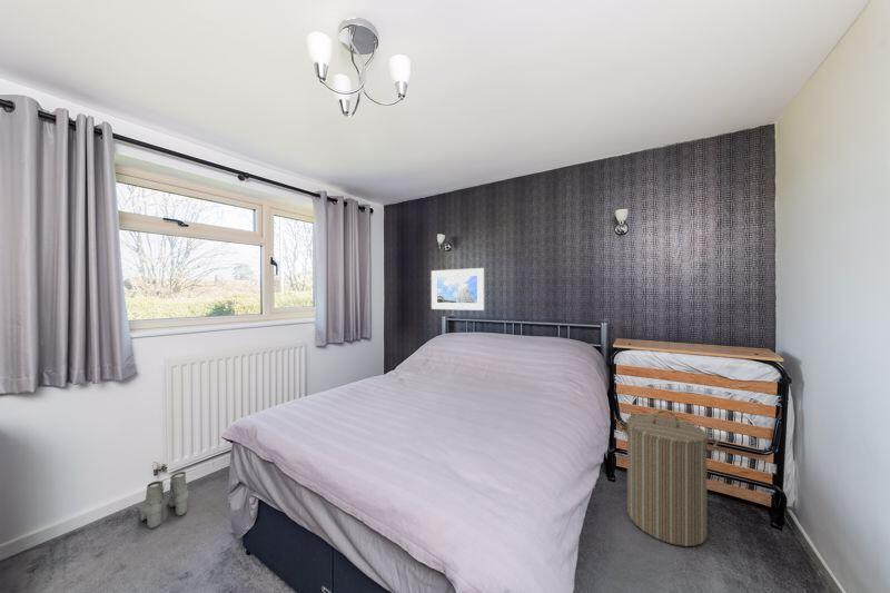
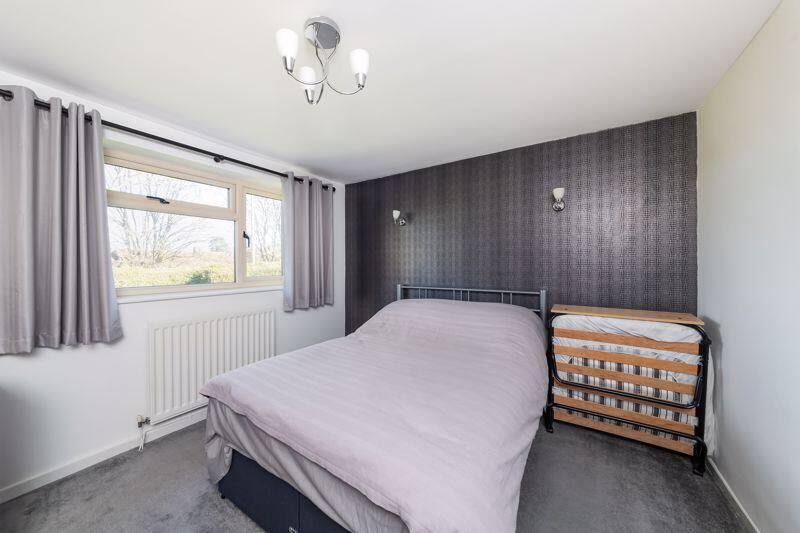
- boots [139,471,189,530]
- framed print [431,267,485,312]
- laundry hamper [617,409,720,547]
